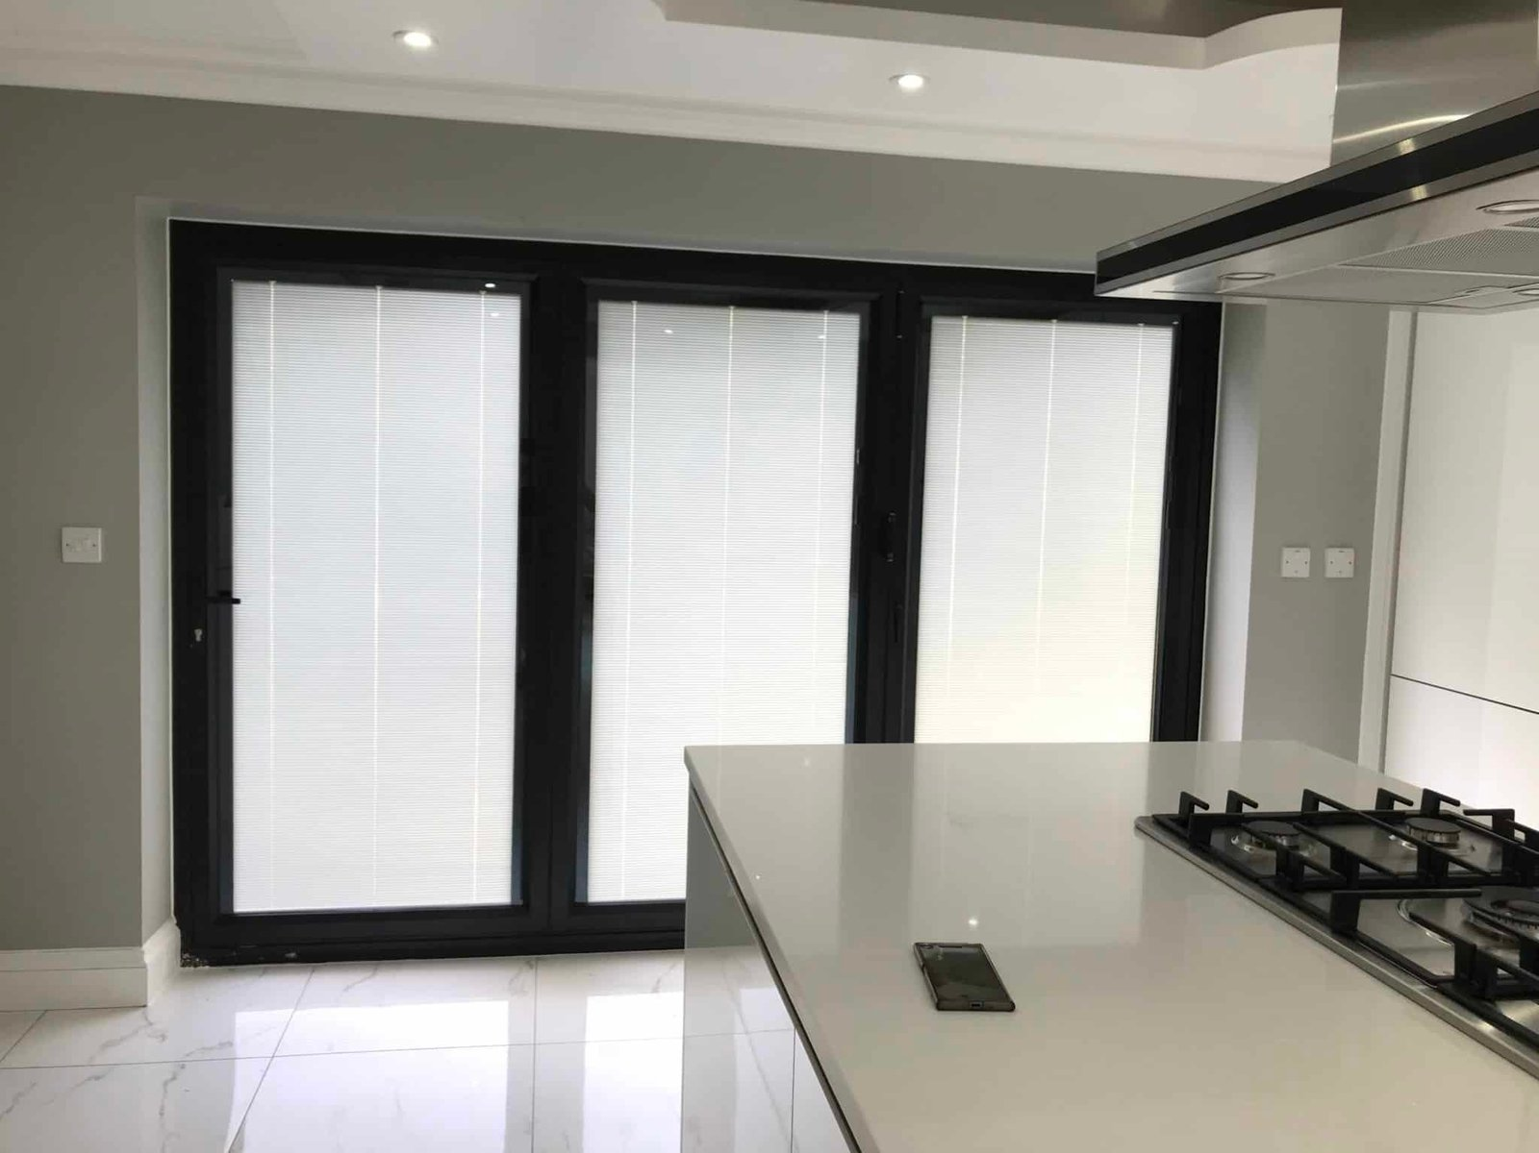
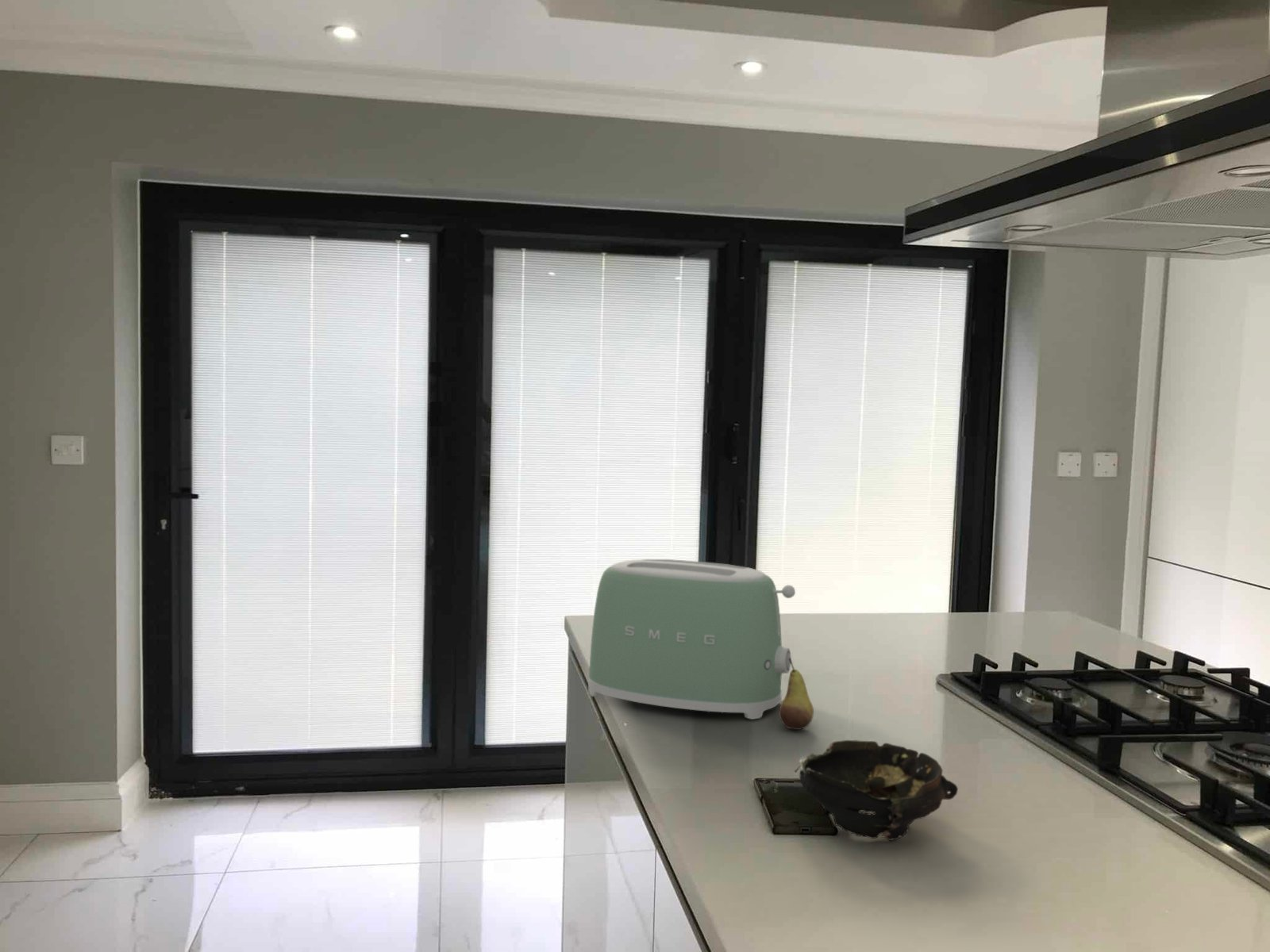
+ toaster [587,559,796,720]
+ bowl [794,739,959,842]
+ fruit [779,658,814,731]
